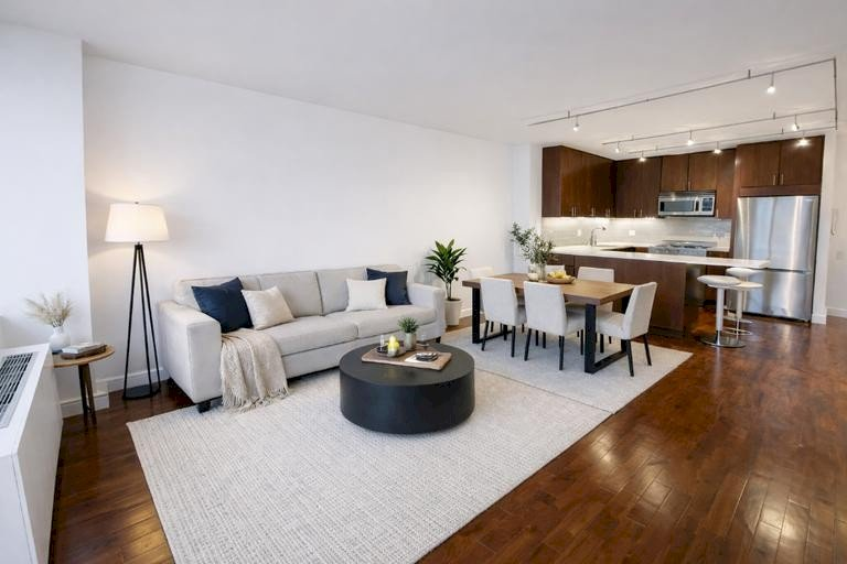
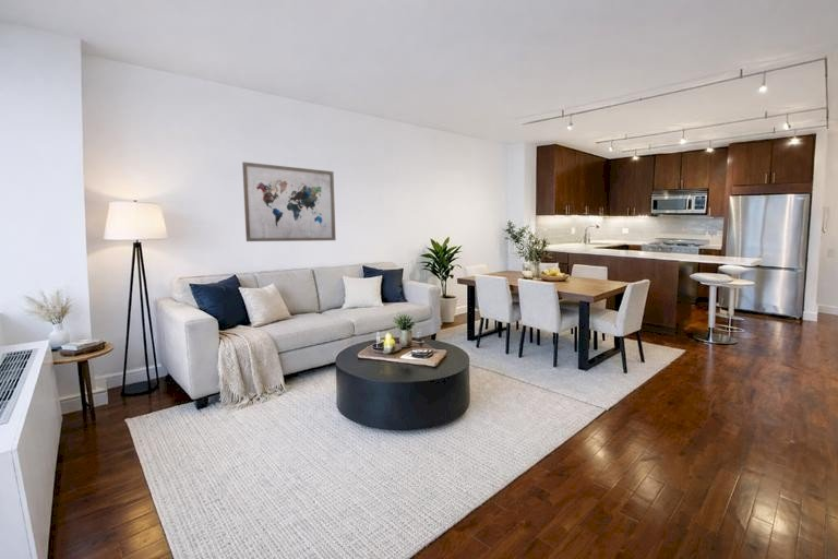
+ wall art [241,160,337,242]
